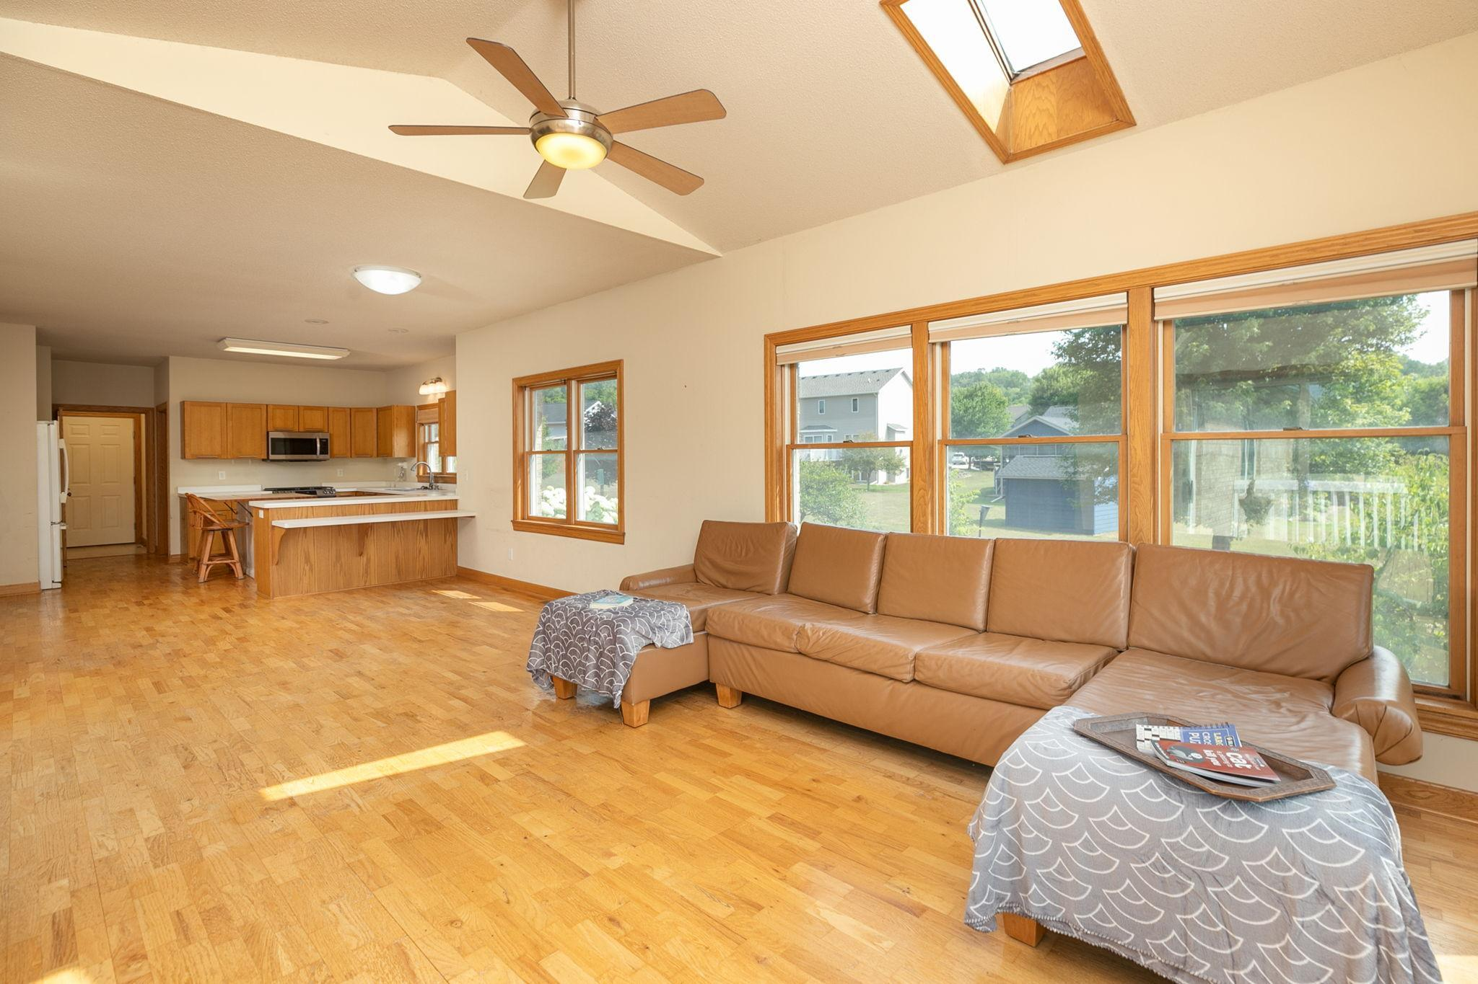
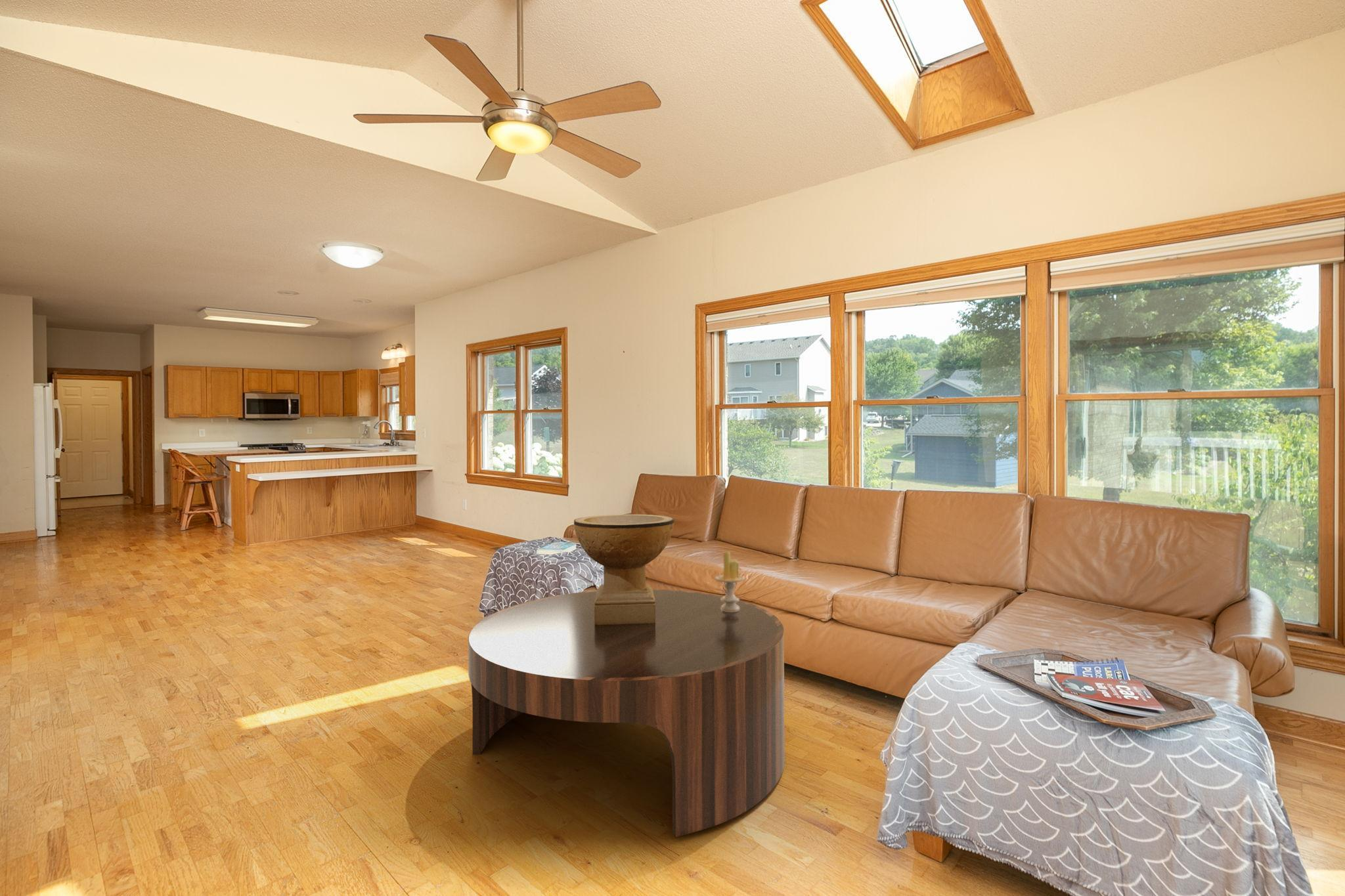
+ candle [715,551,746,612]
+ decorative bowl [573,514,674,625]
+ coffee table [468,588,785,838]
